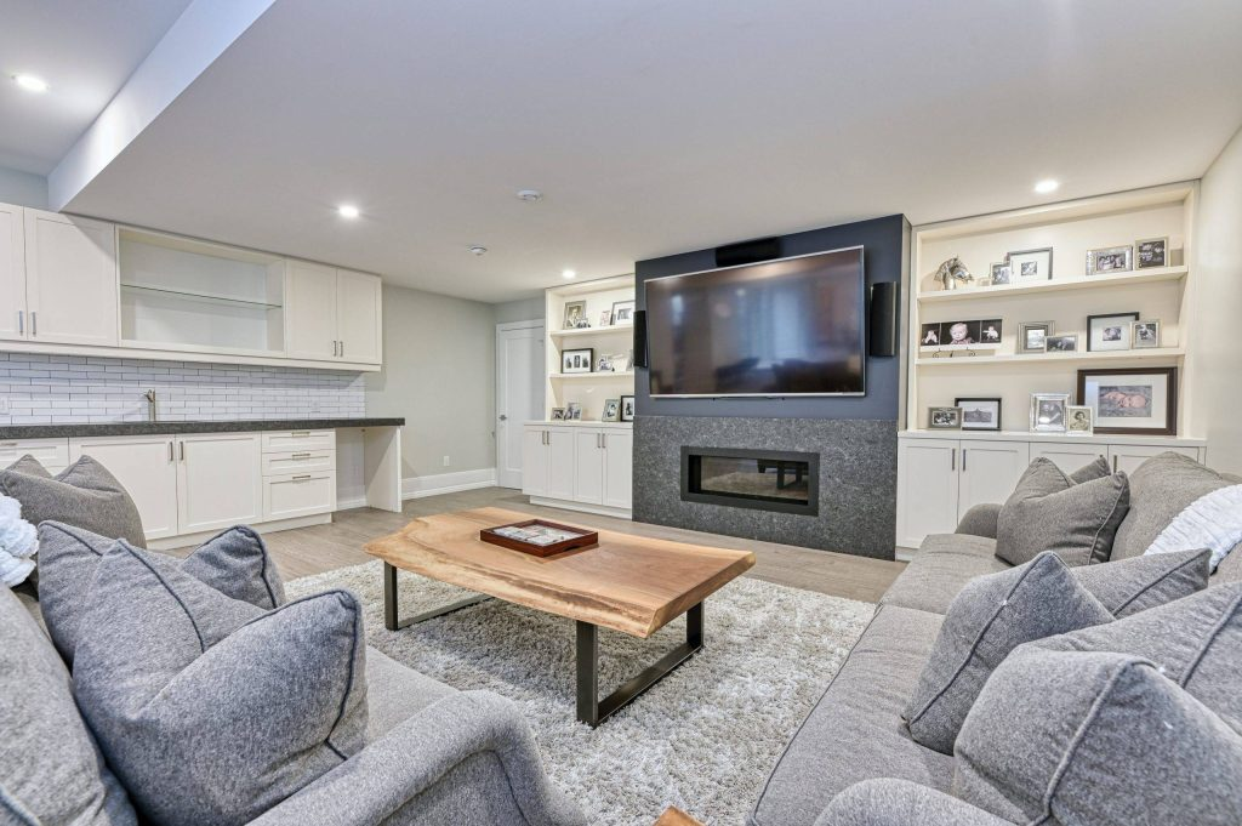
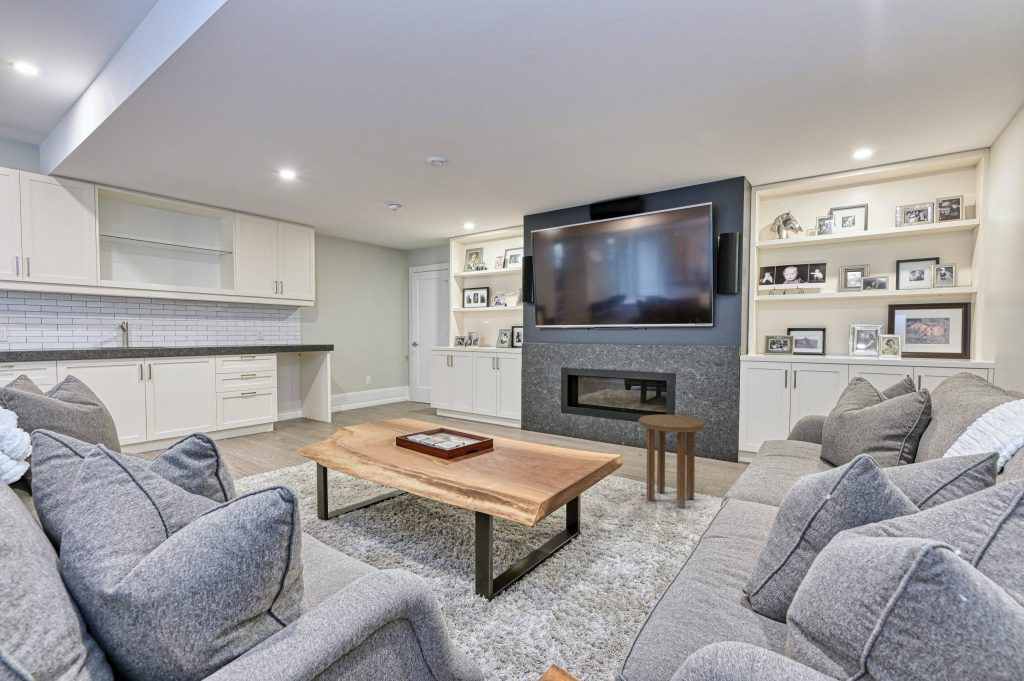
+ side table [638,414,706,509]
